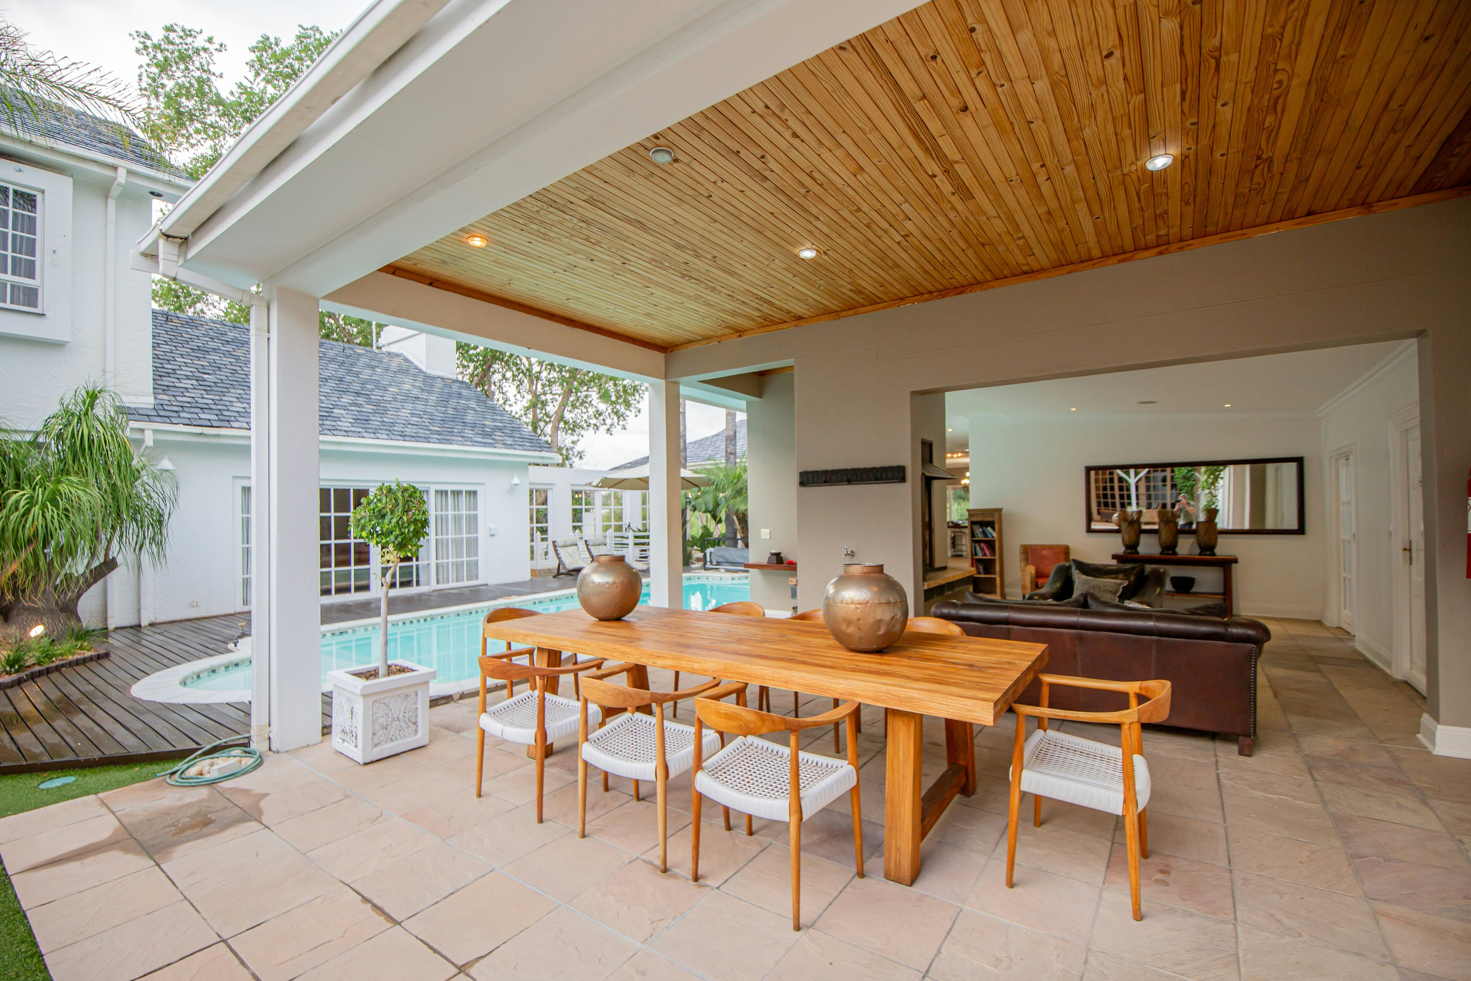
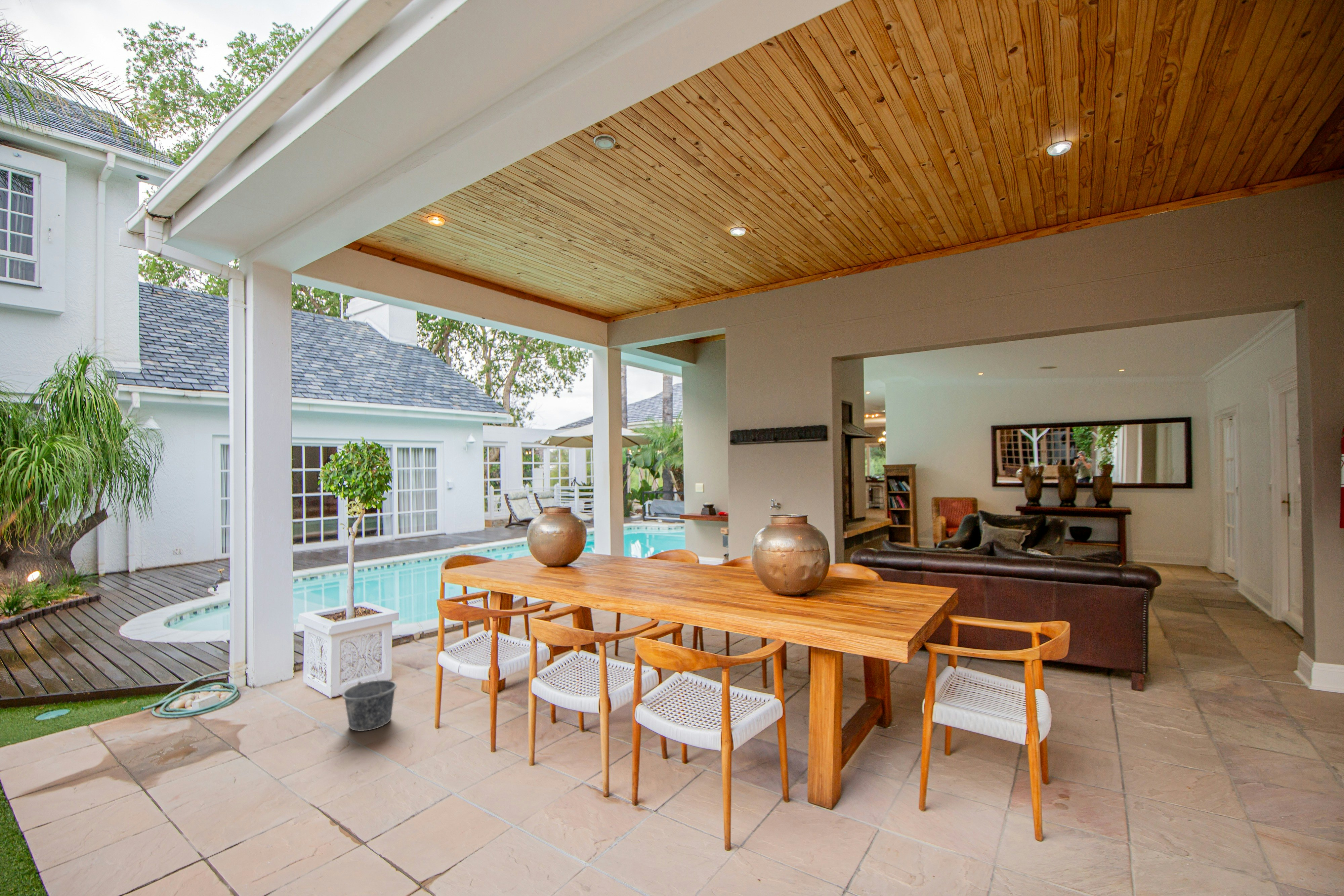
+ bucket [342,664,397,731]
